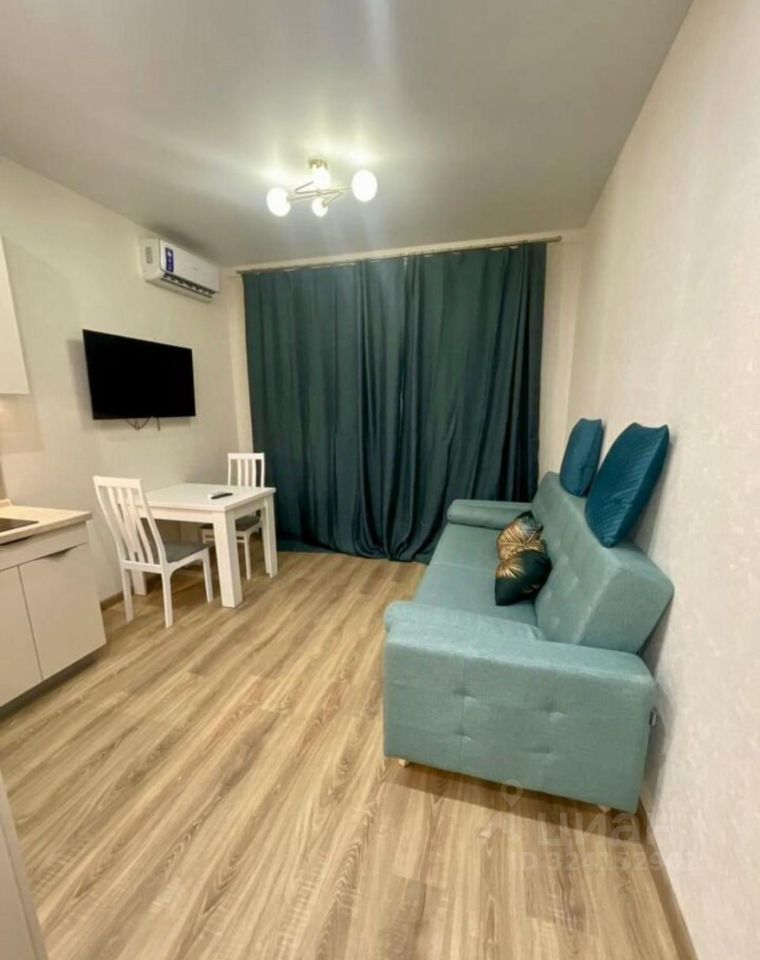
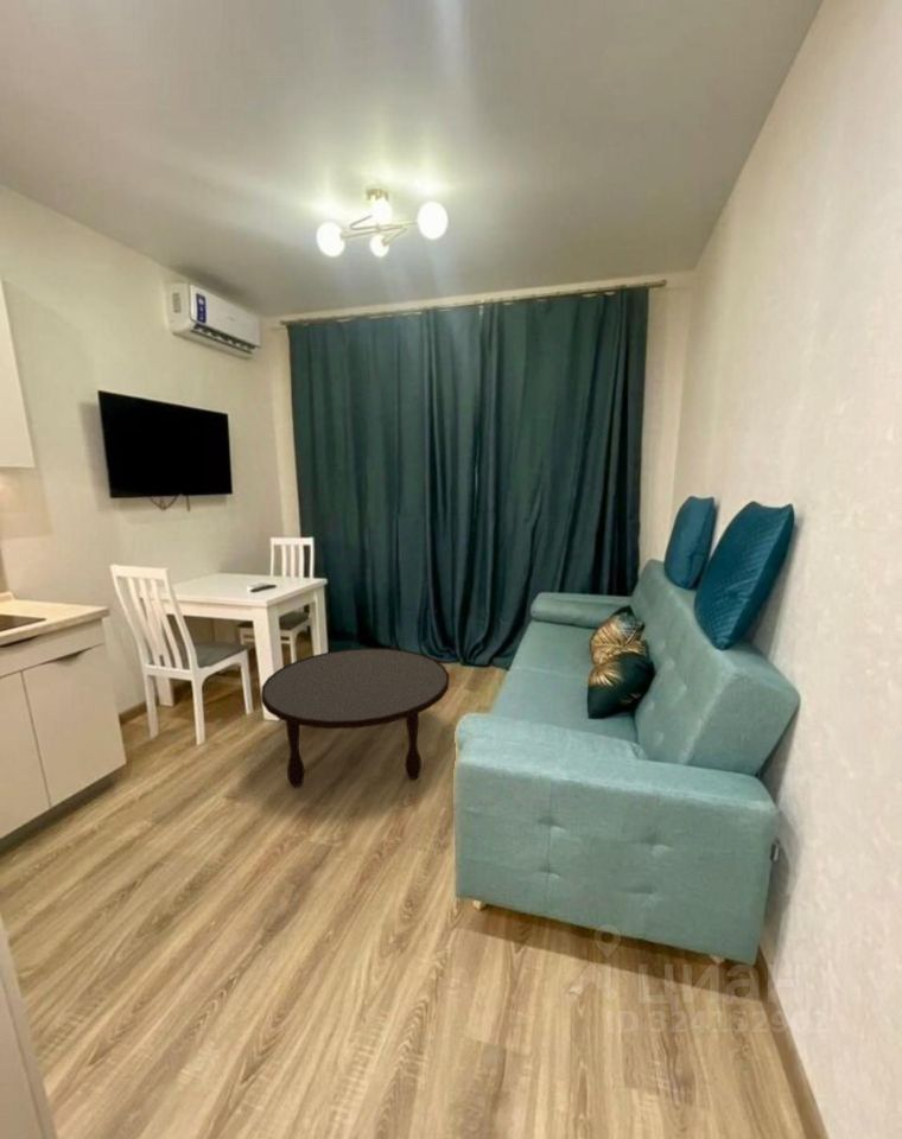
+ coffee table [260,647,450,788]
